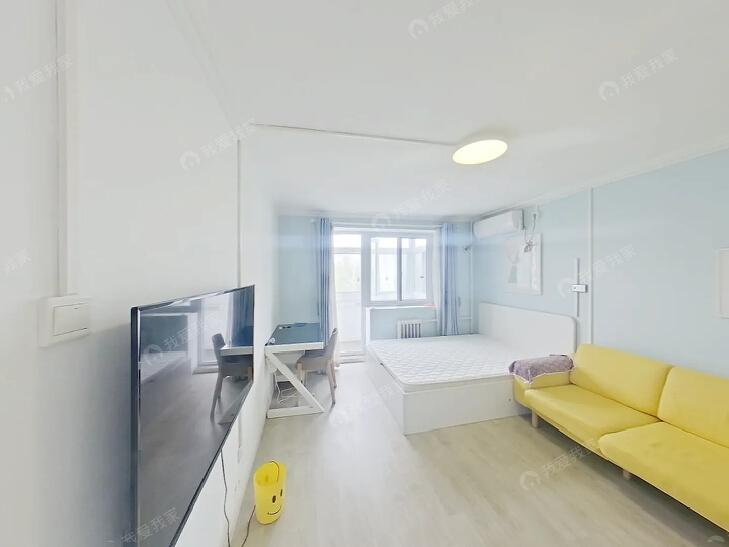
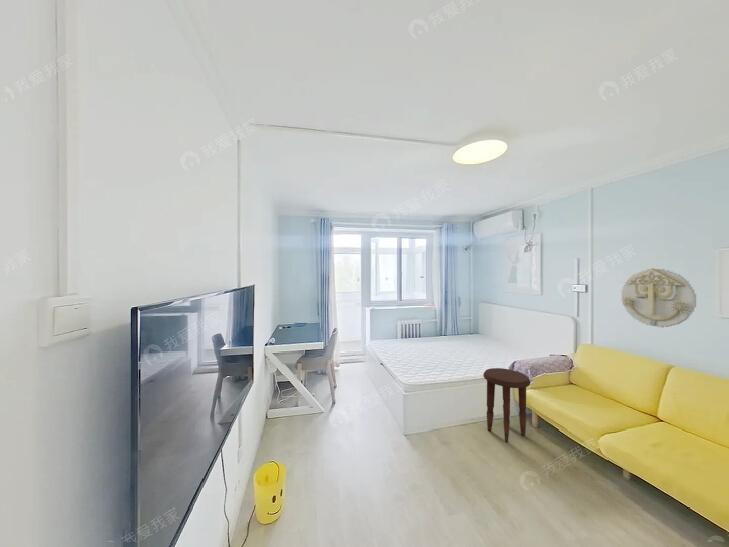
+ side table [482,367,532,443]
+ wall decoration [620,268,697,328]
